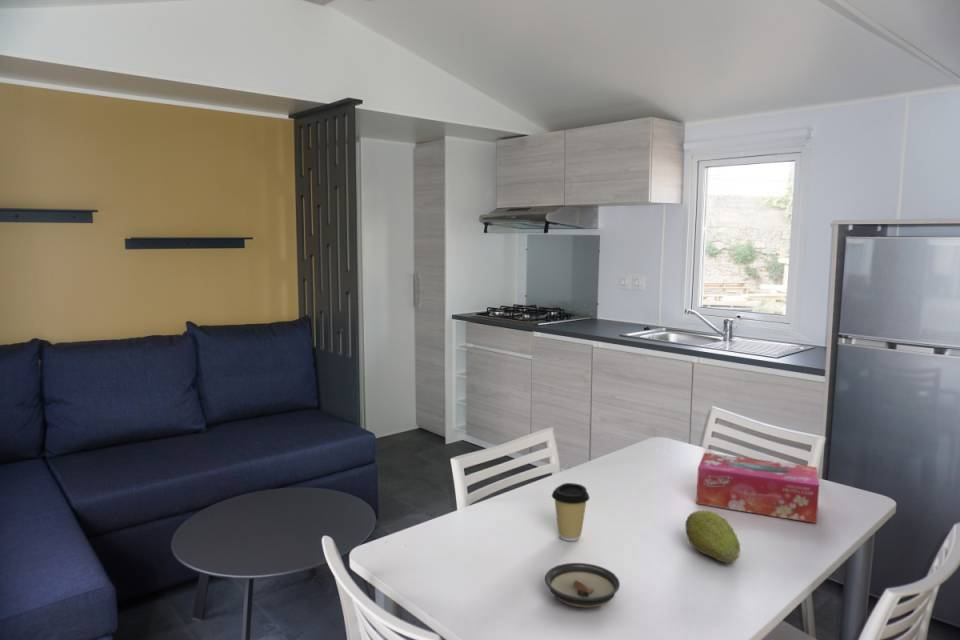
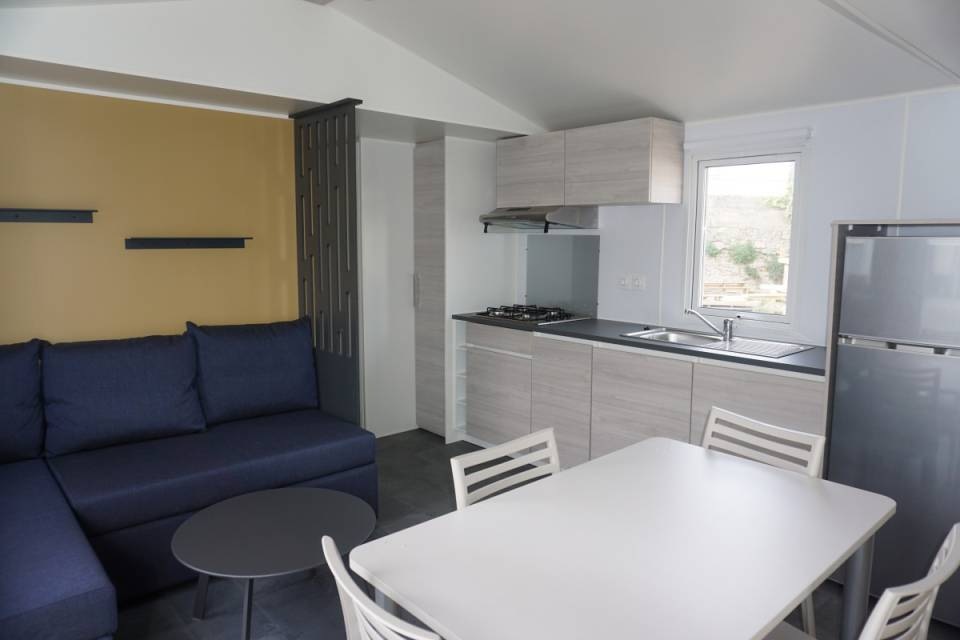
- coffee cup [551,482,590,542]
- tissue box [695,452,820,524]
- fruit [684,509,742,564]
- saucer [544,562,621,609]
